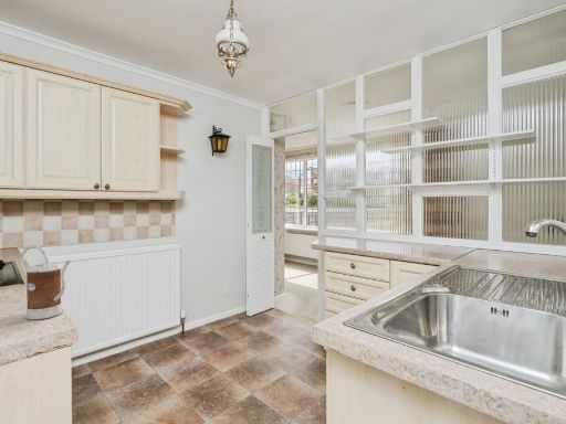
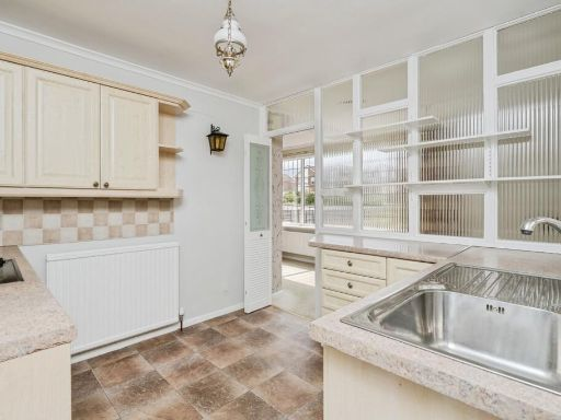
- kettle [19,244,72,320]
